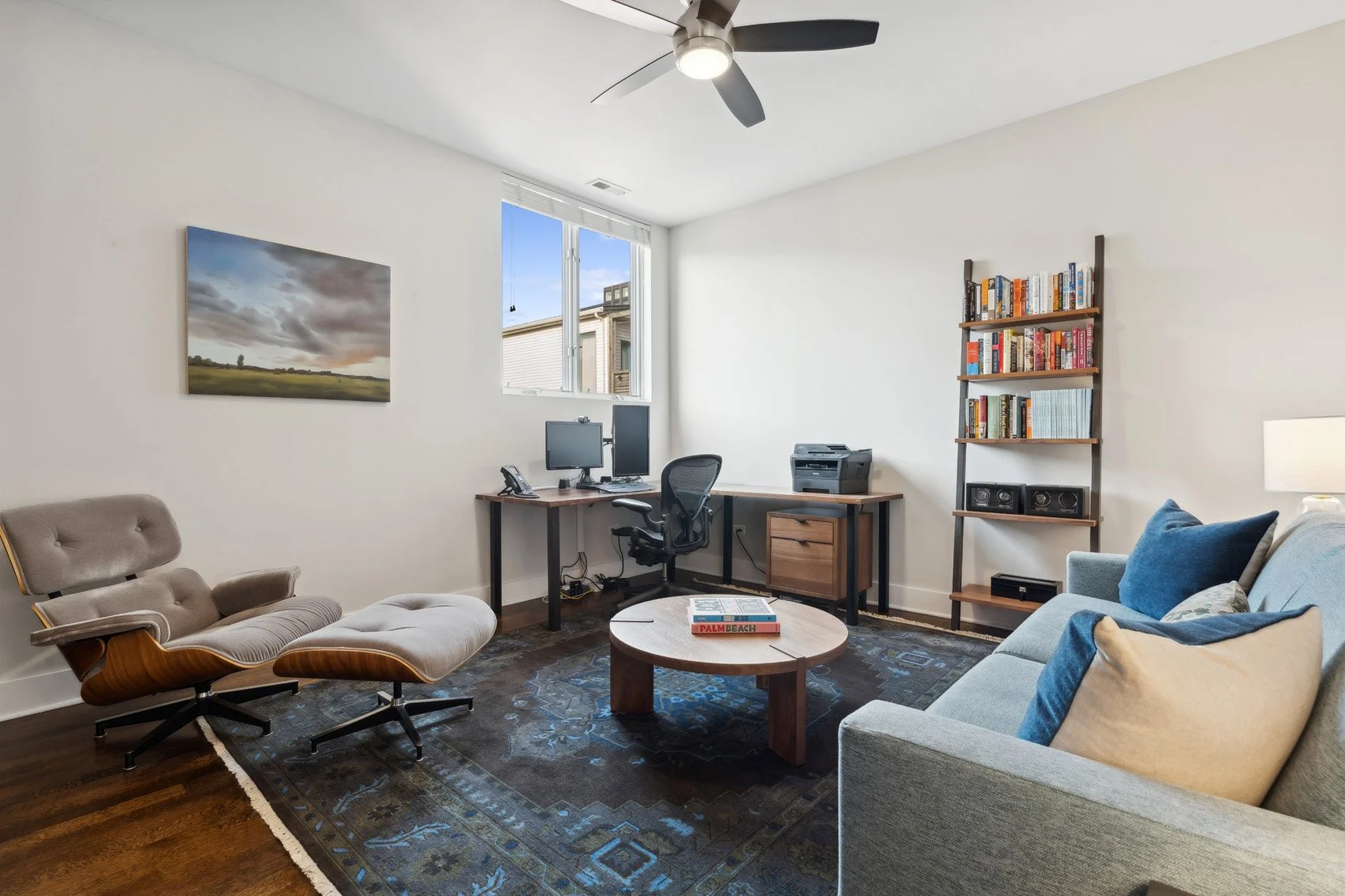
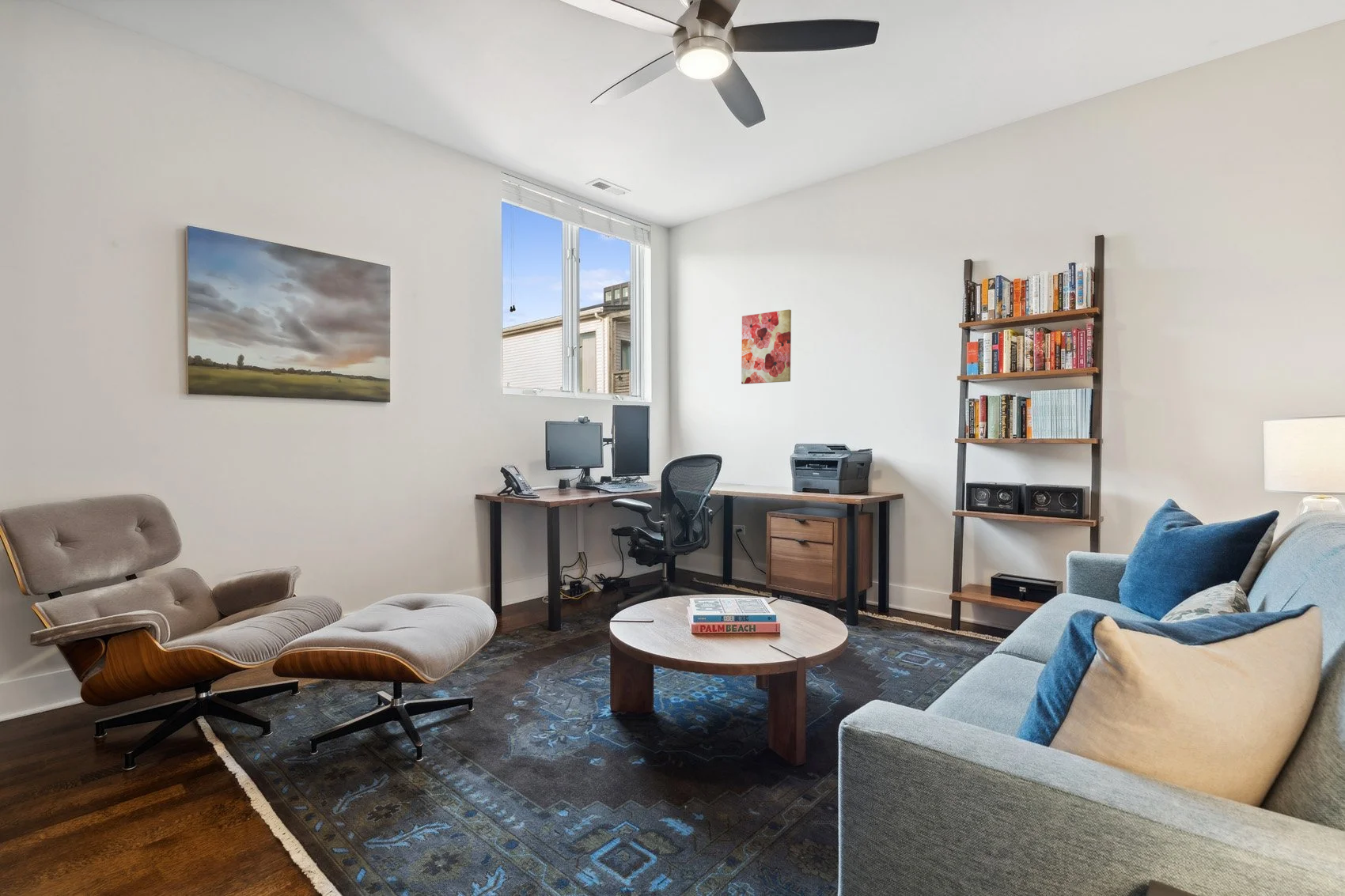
+ wall art [741,308,792,385]
